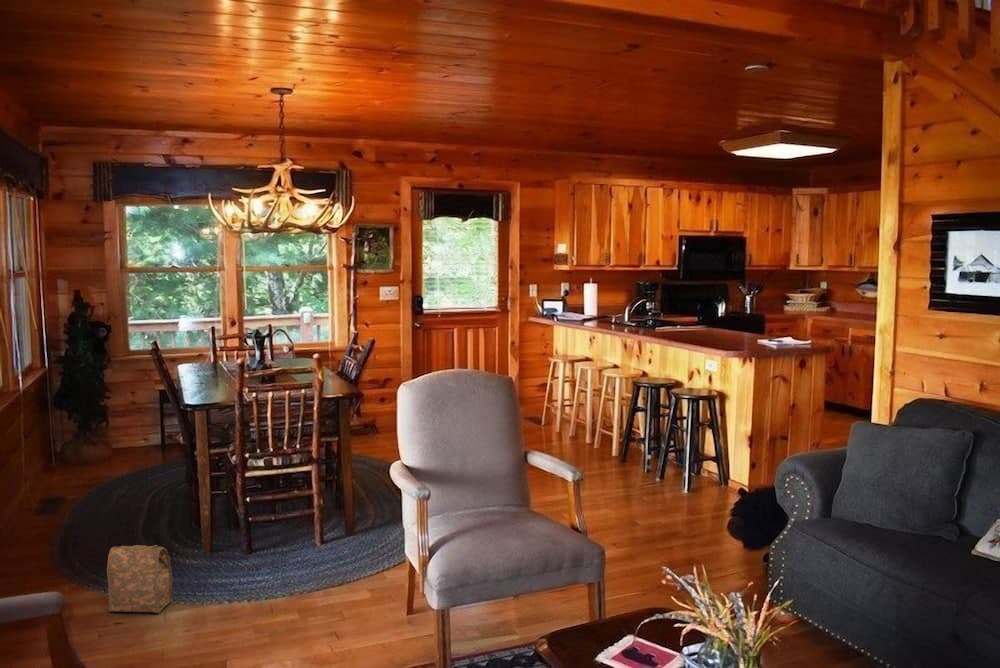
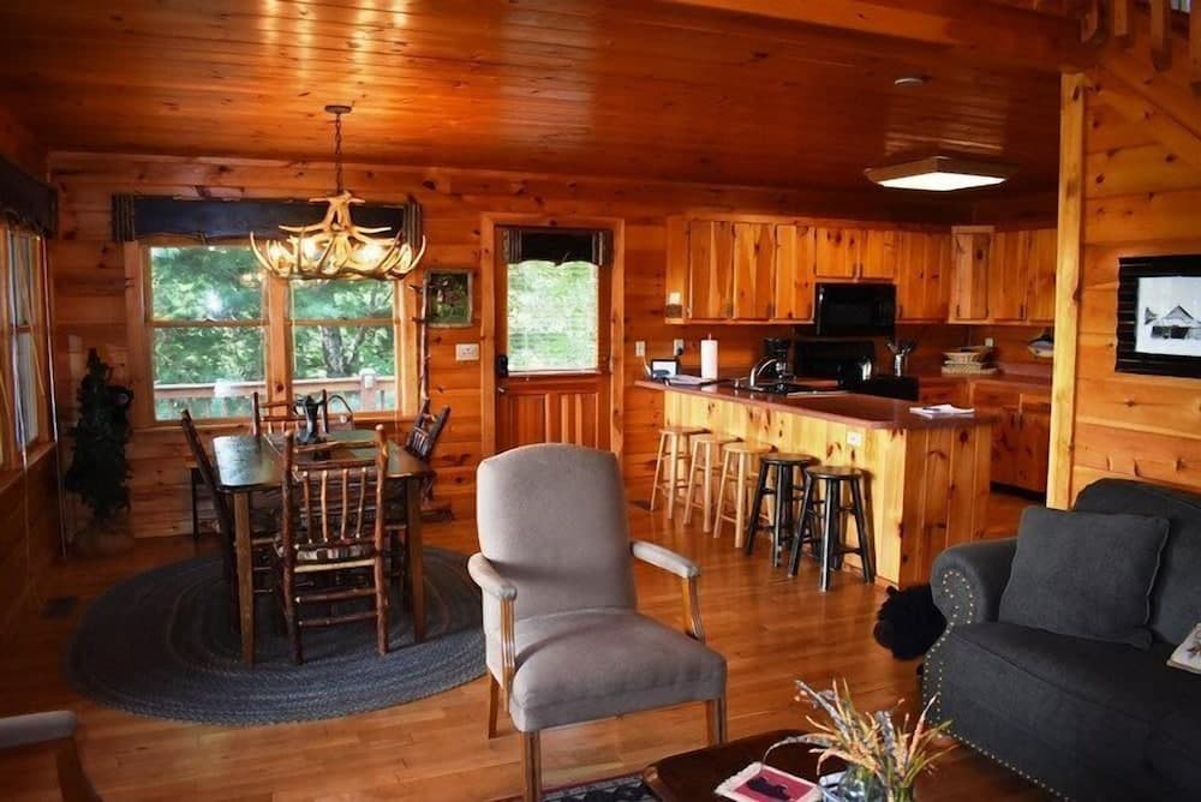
- bag [106,544,174,614]
